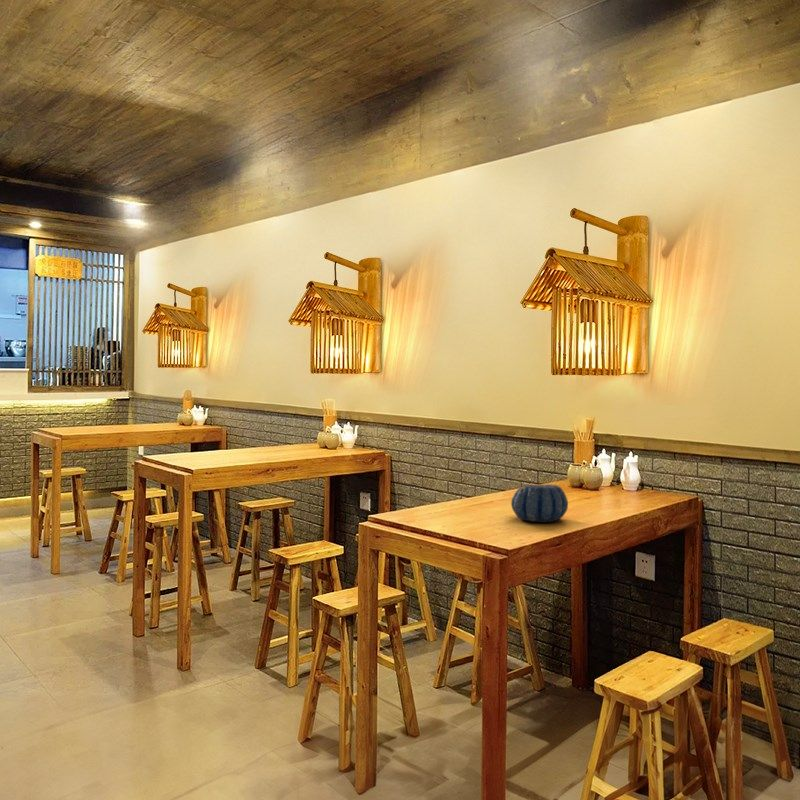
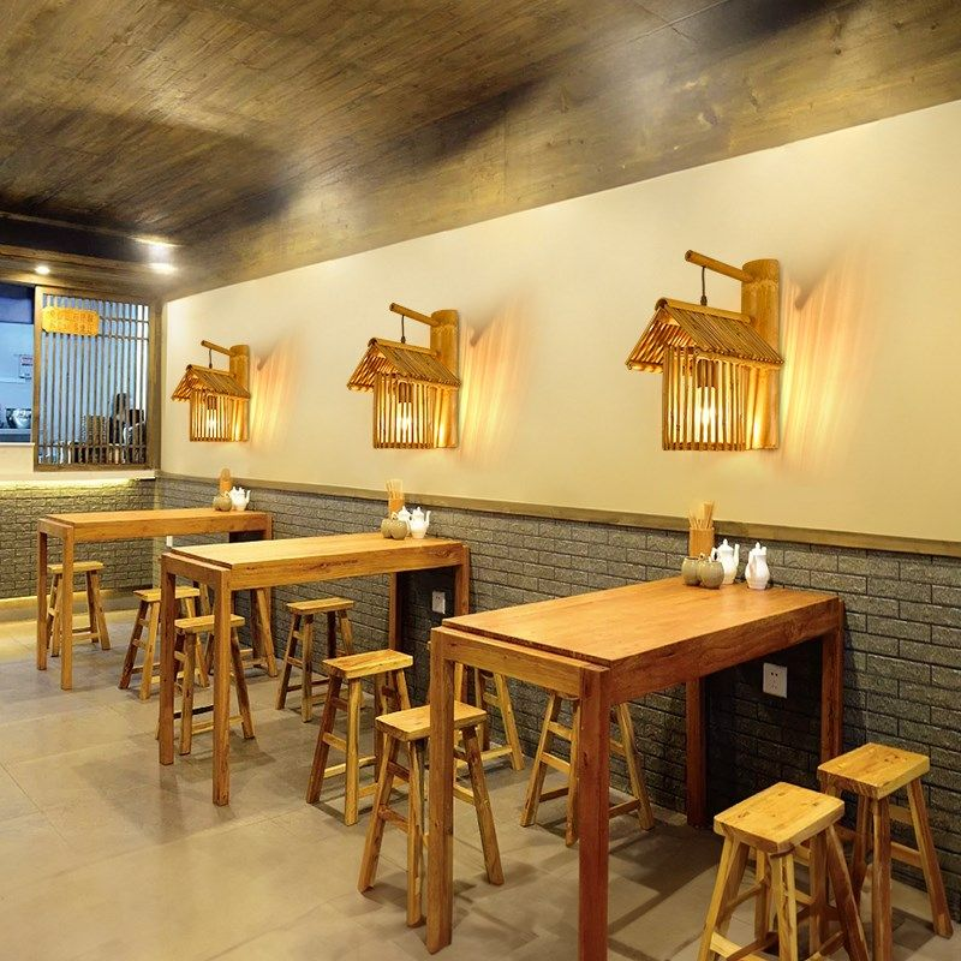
- decorative bowl [510,484,569,523]
